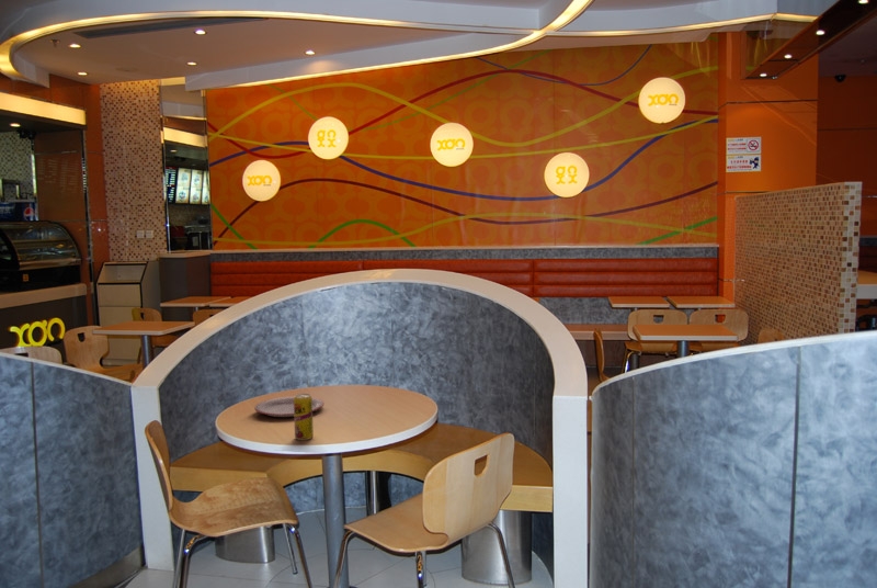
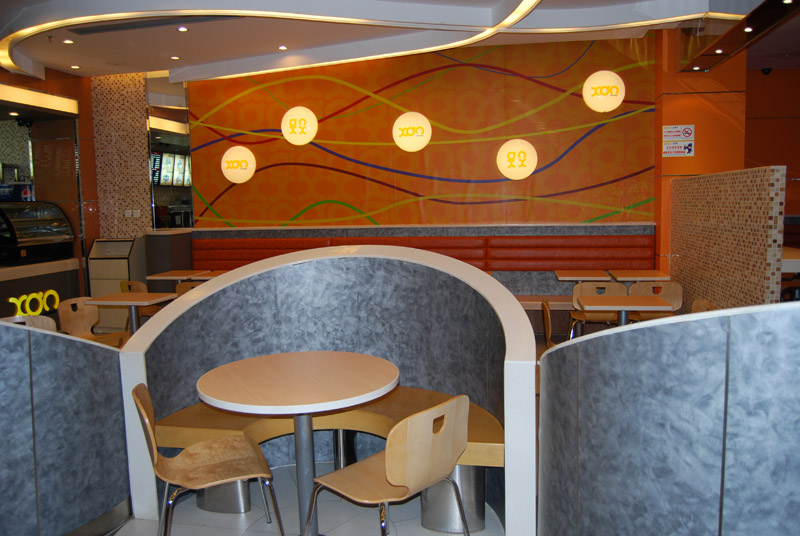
- plate [253,395,326,418]
- beverage can [293,393,315,441]
